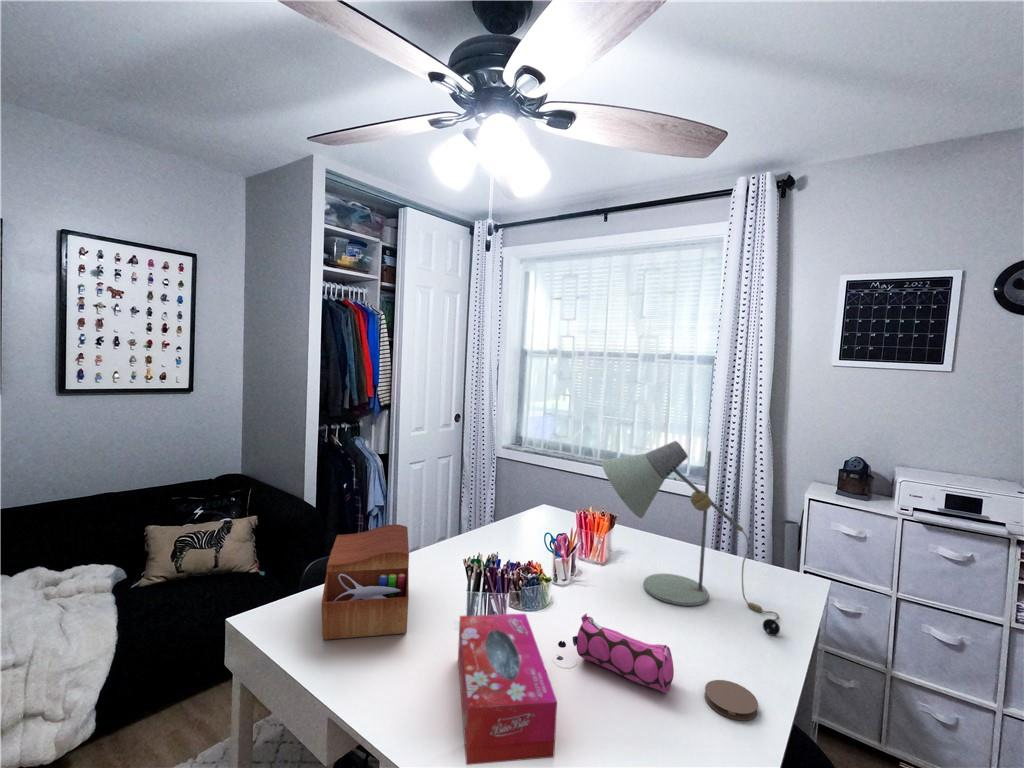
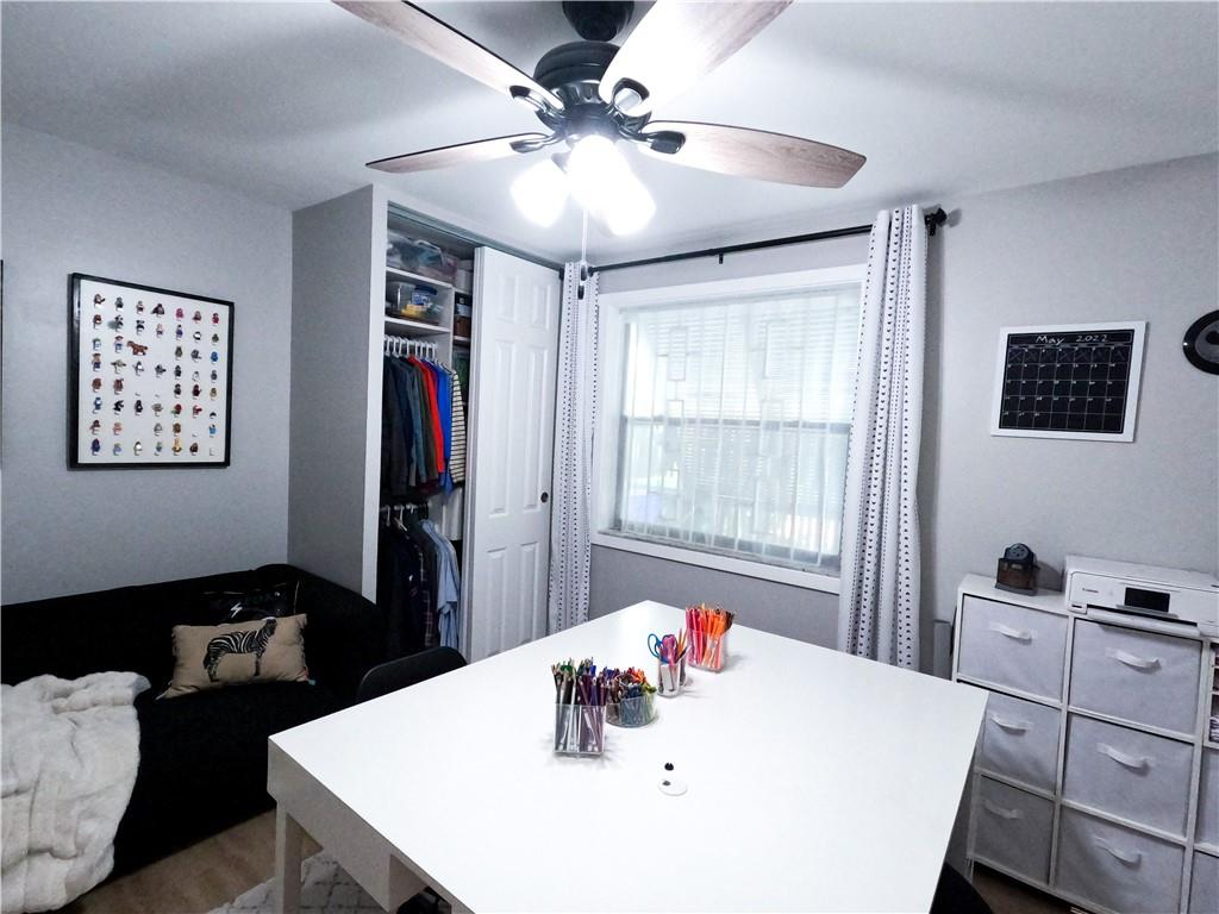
- sewing box [320,524,410,641]
- tissue box [457,613,558,766]
- desk lamp [600,440,781,637]
- coaster [704,679,759,721]
- pencil case [571,612,675,694]
